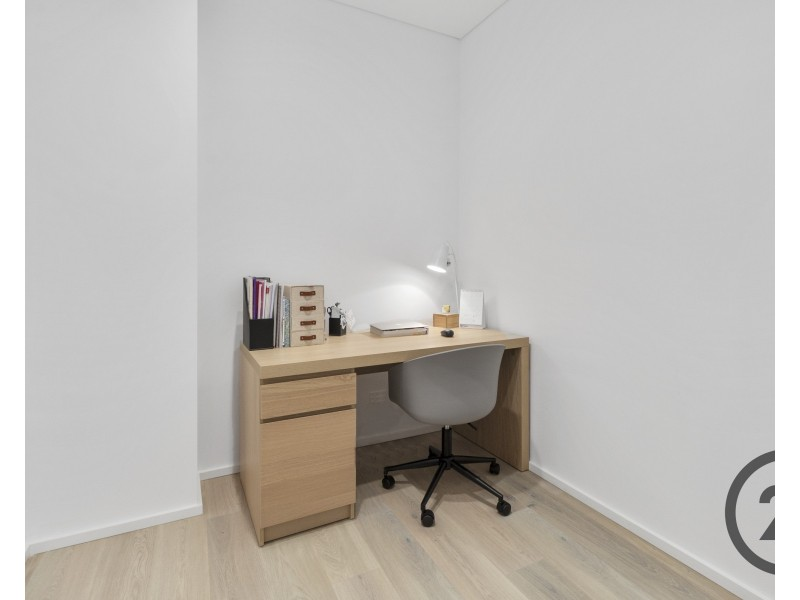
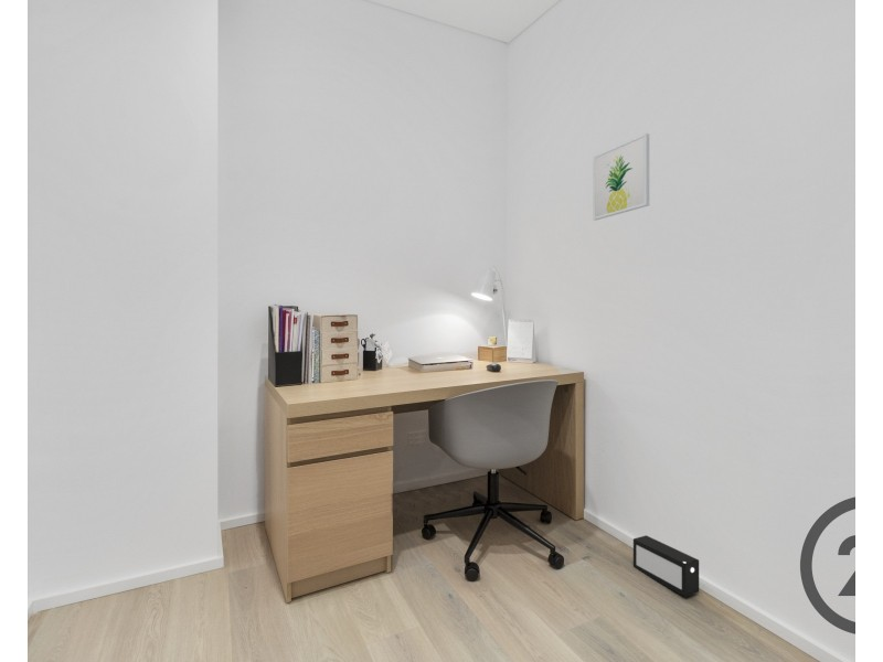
+ speaker [632,534,700,598]
+ wall art [592,132,650,222]
